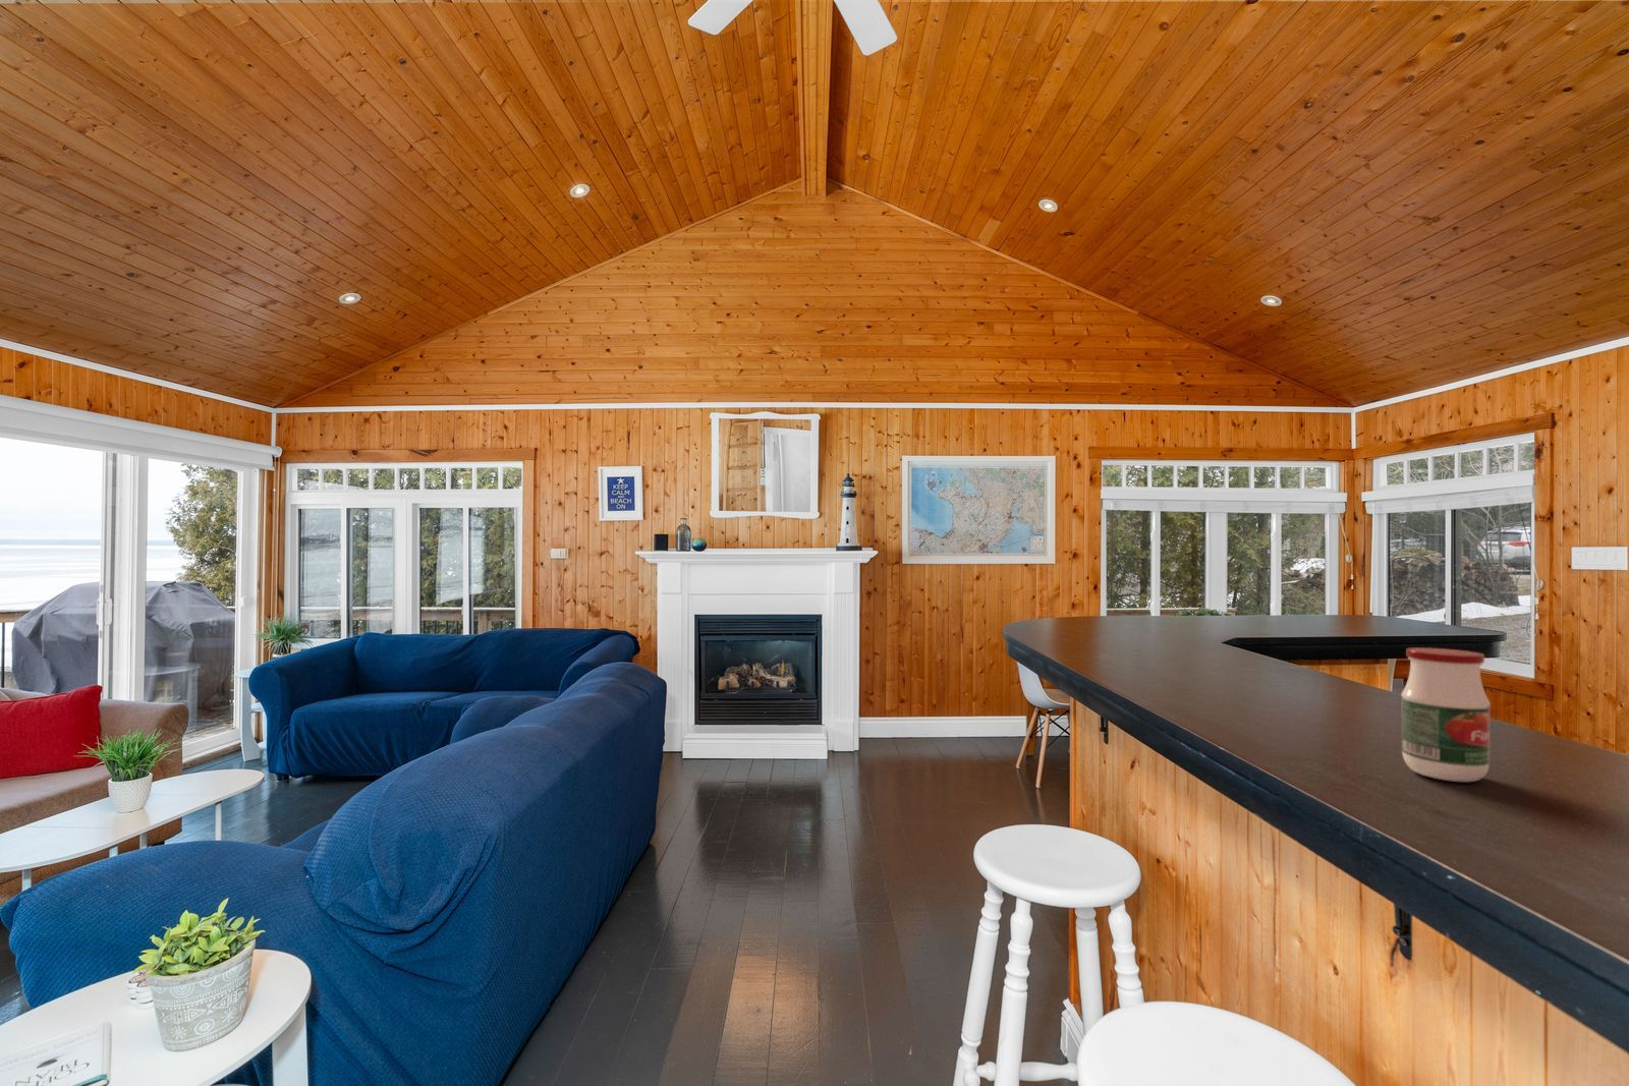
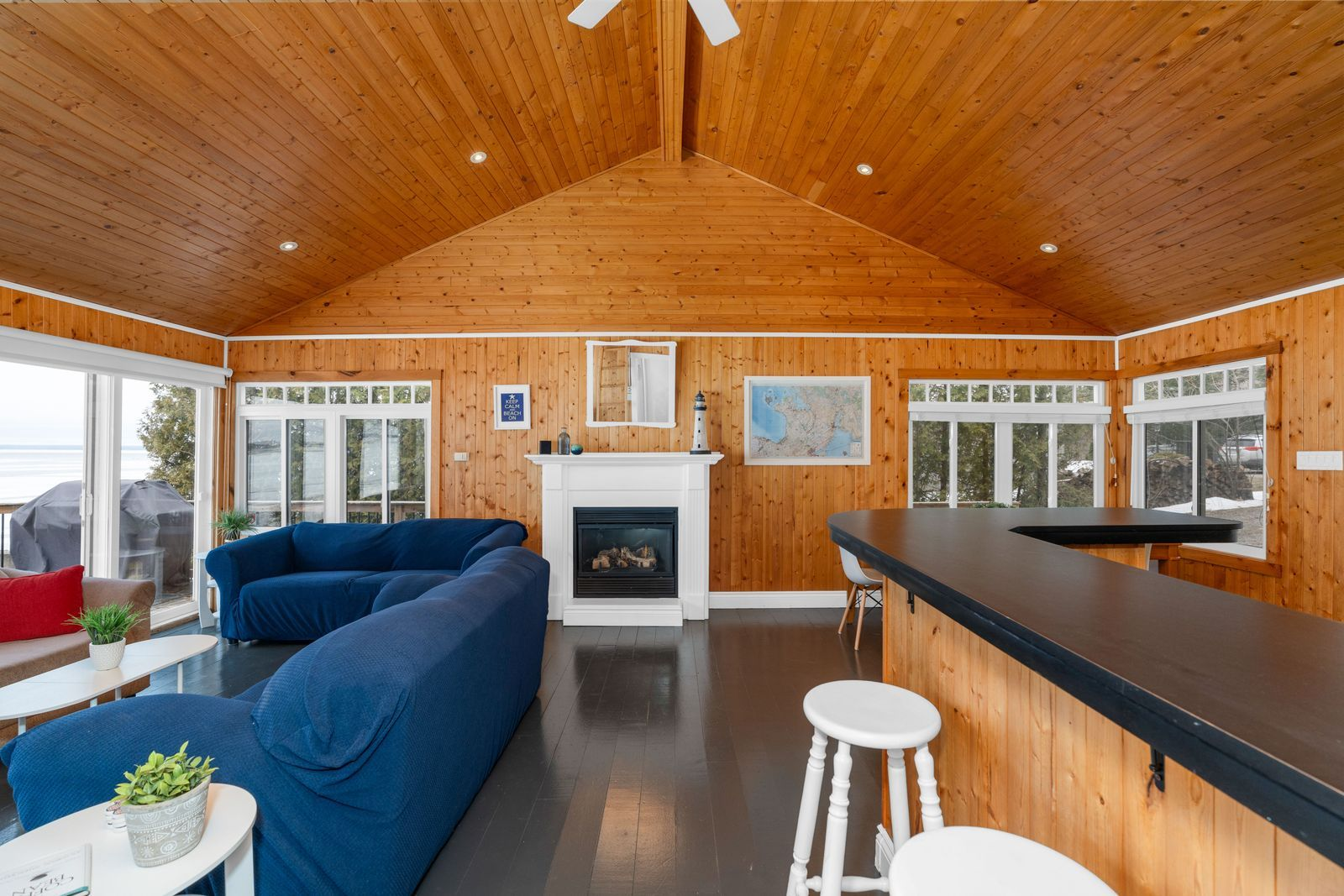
- jar [1400,646,1492,783]
